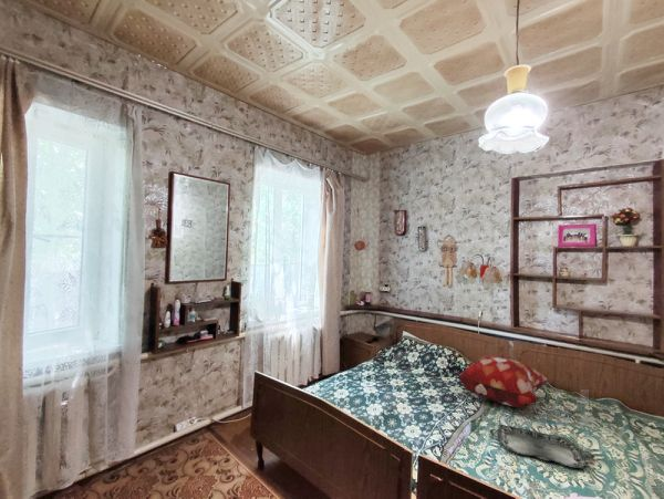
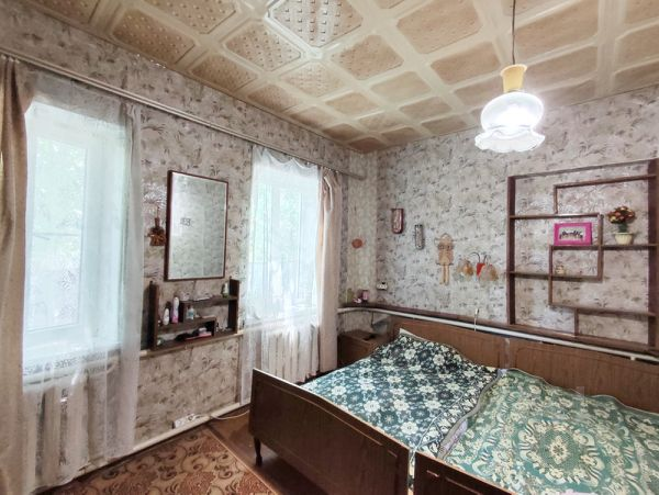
- serving tray [488,424,595,470]
- decorative pillow [457,355,549,408]
